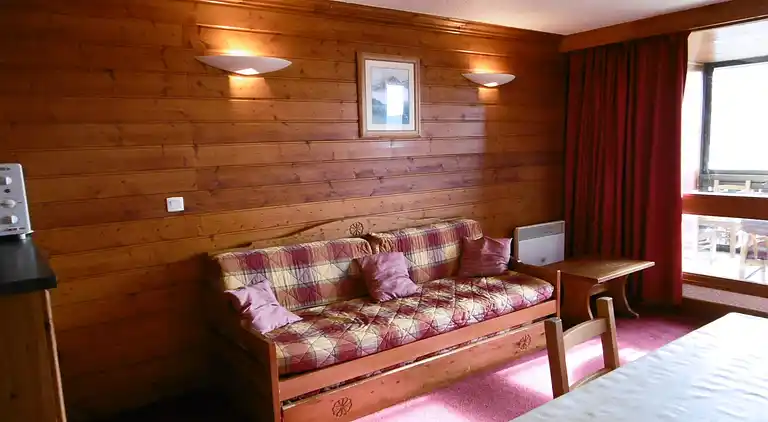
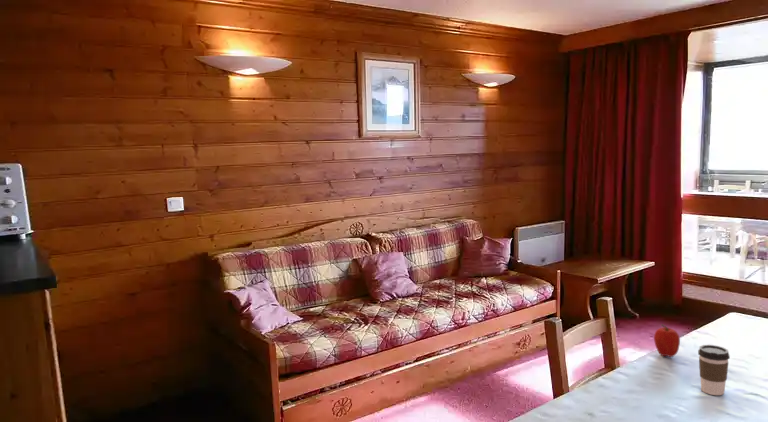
+ fruit [653,323,681,358]
+ coffee cup [697,344,731,396]
